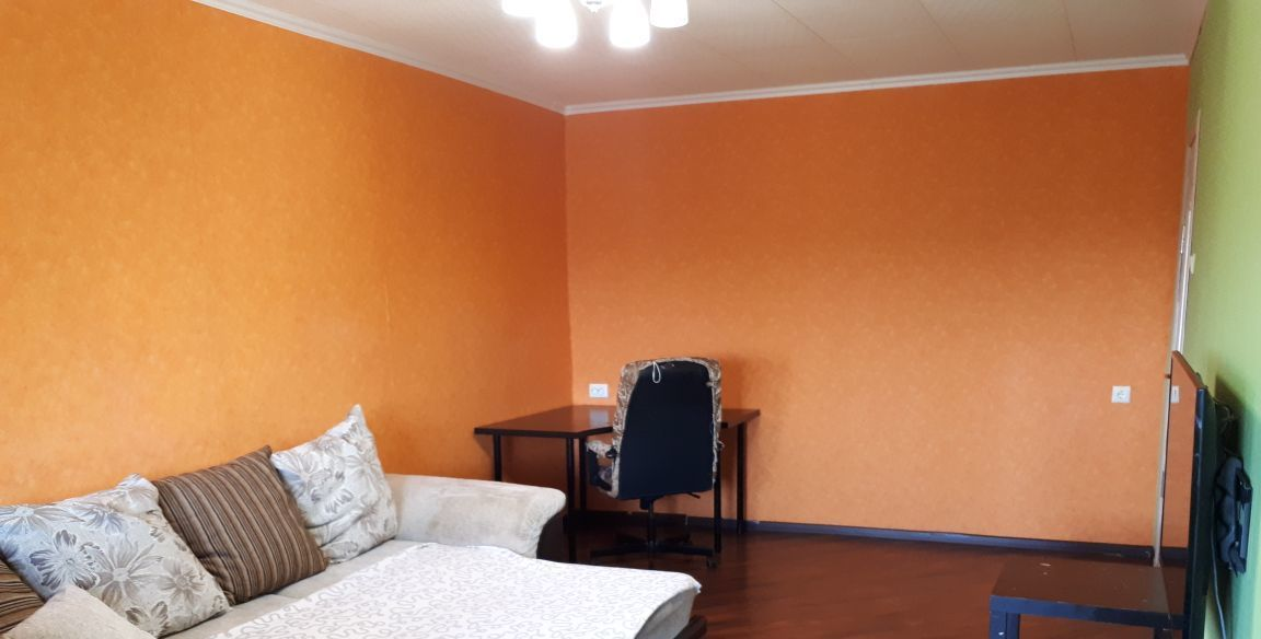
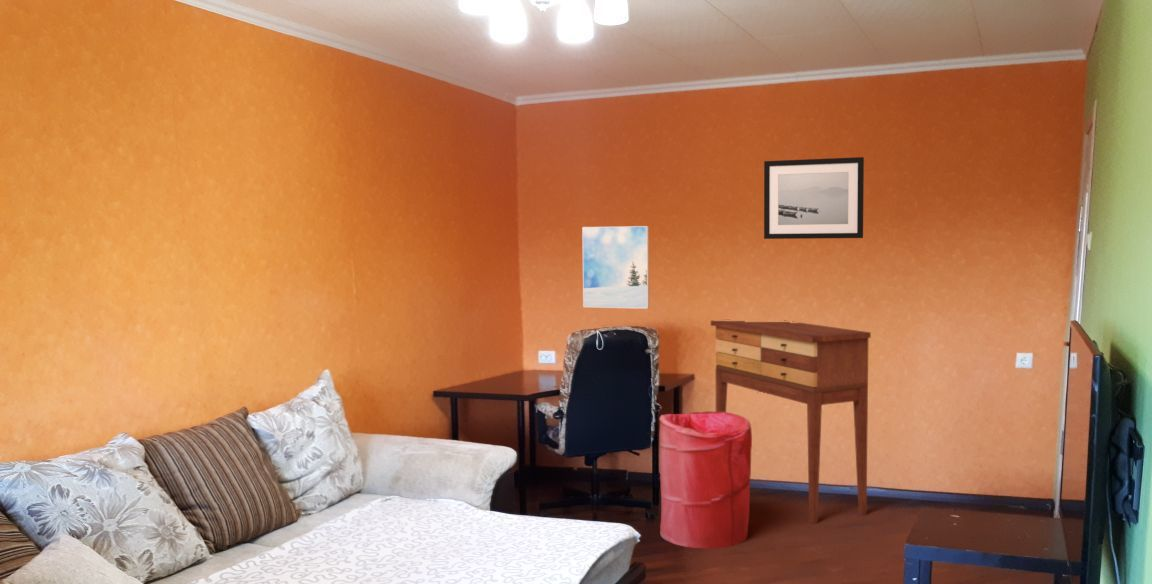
+ console table [710,320,872,525]
+ laundry hamper [658,411,753,550]
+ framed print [581,225,650,310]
+ wall art [763,156,865,240]
